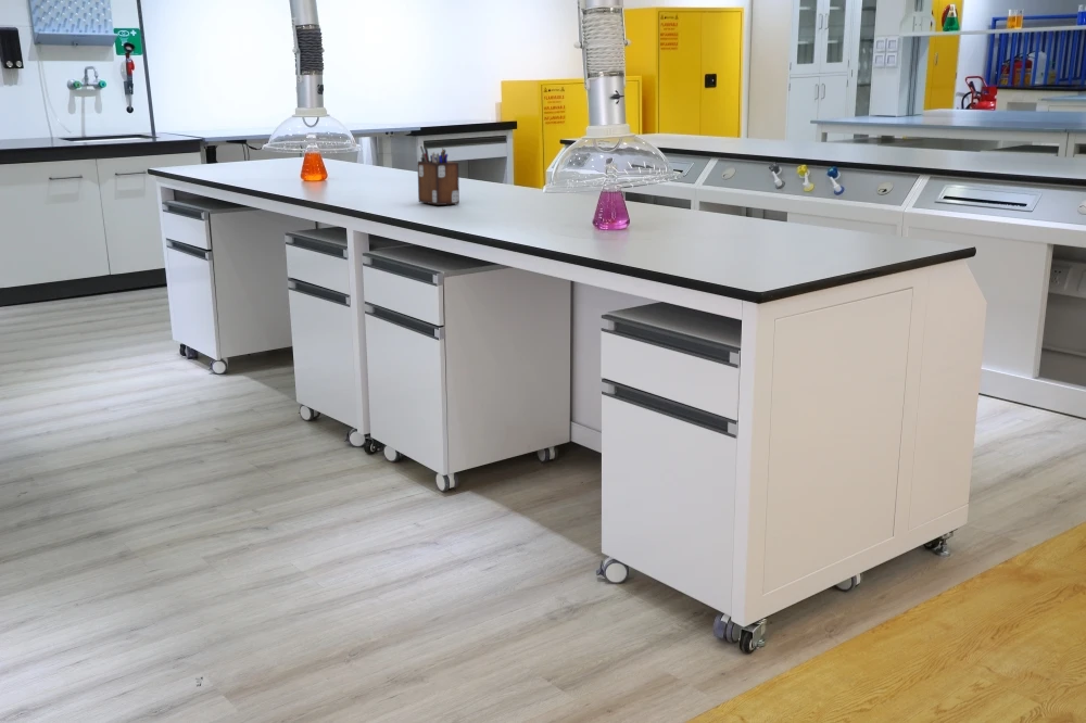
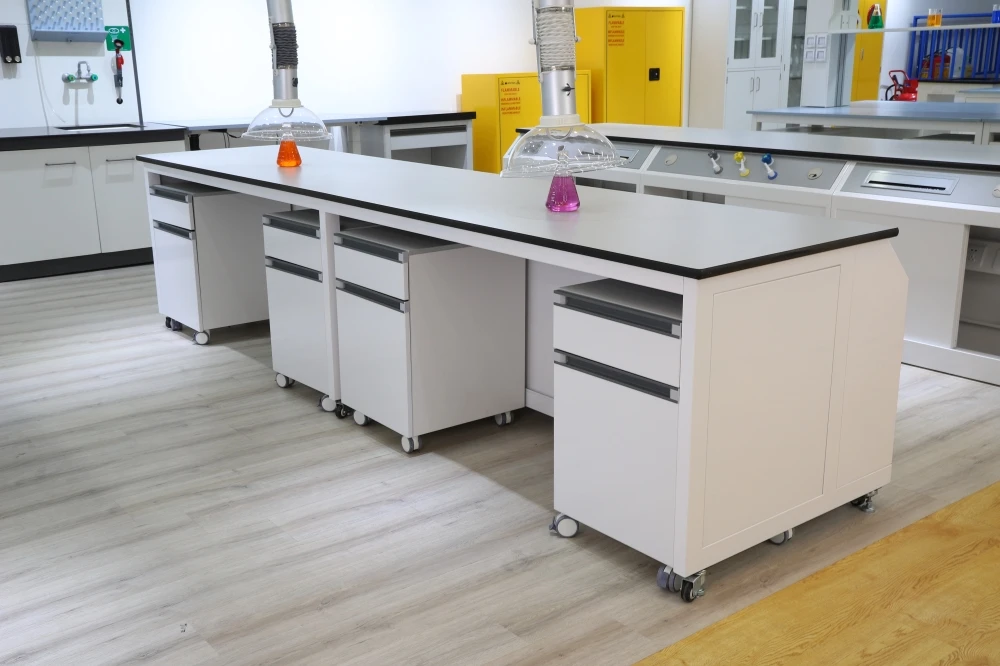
- desk organizer [416,144,460,206]
